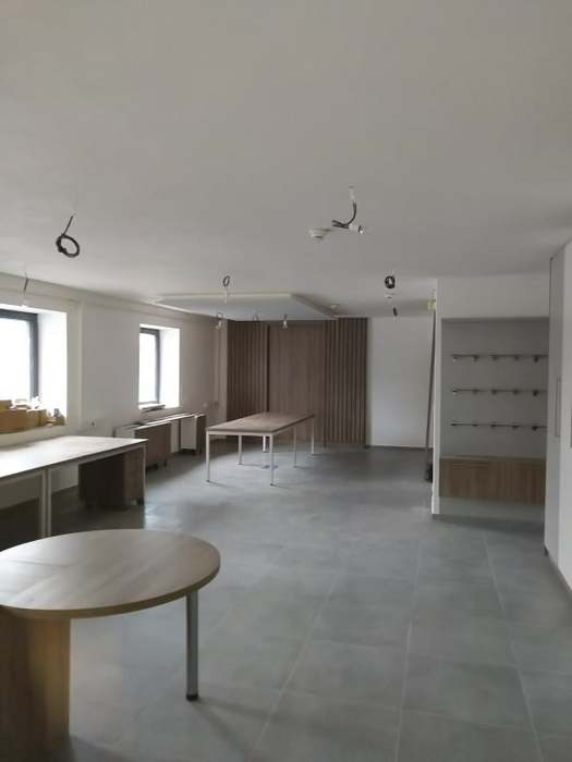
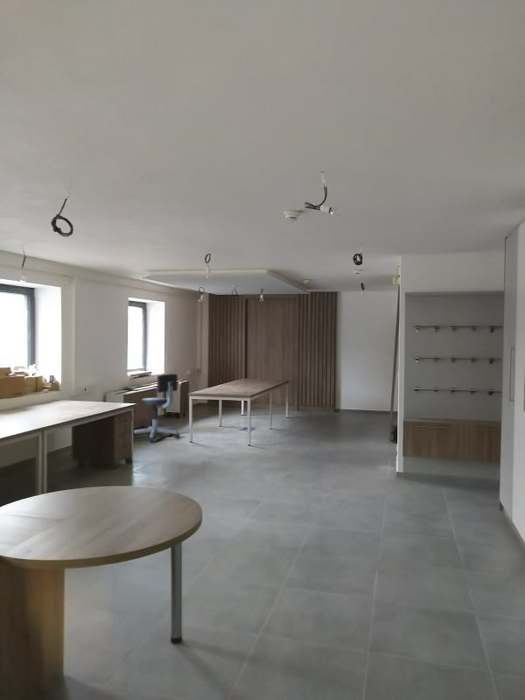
+ office chair [133,373,181,443]
